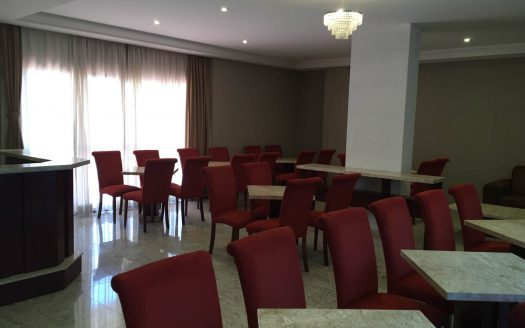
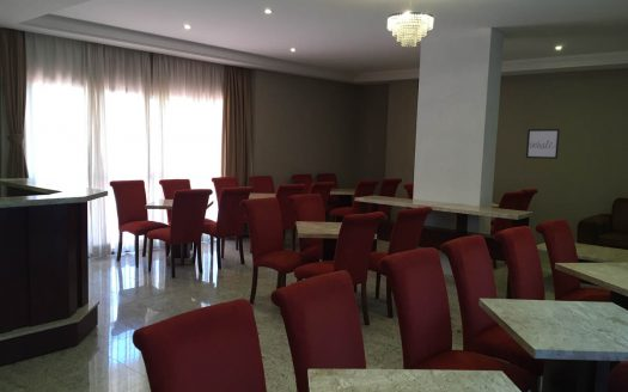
+ wall art [525,128,561,160]
